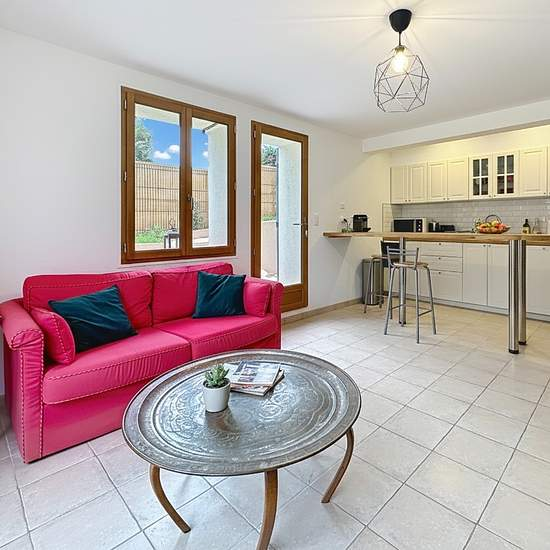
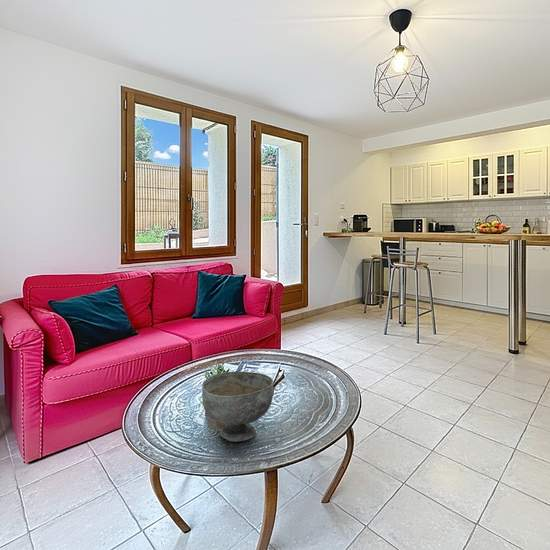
+ decorative bowl [201,370,275,442]
